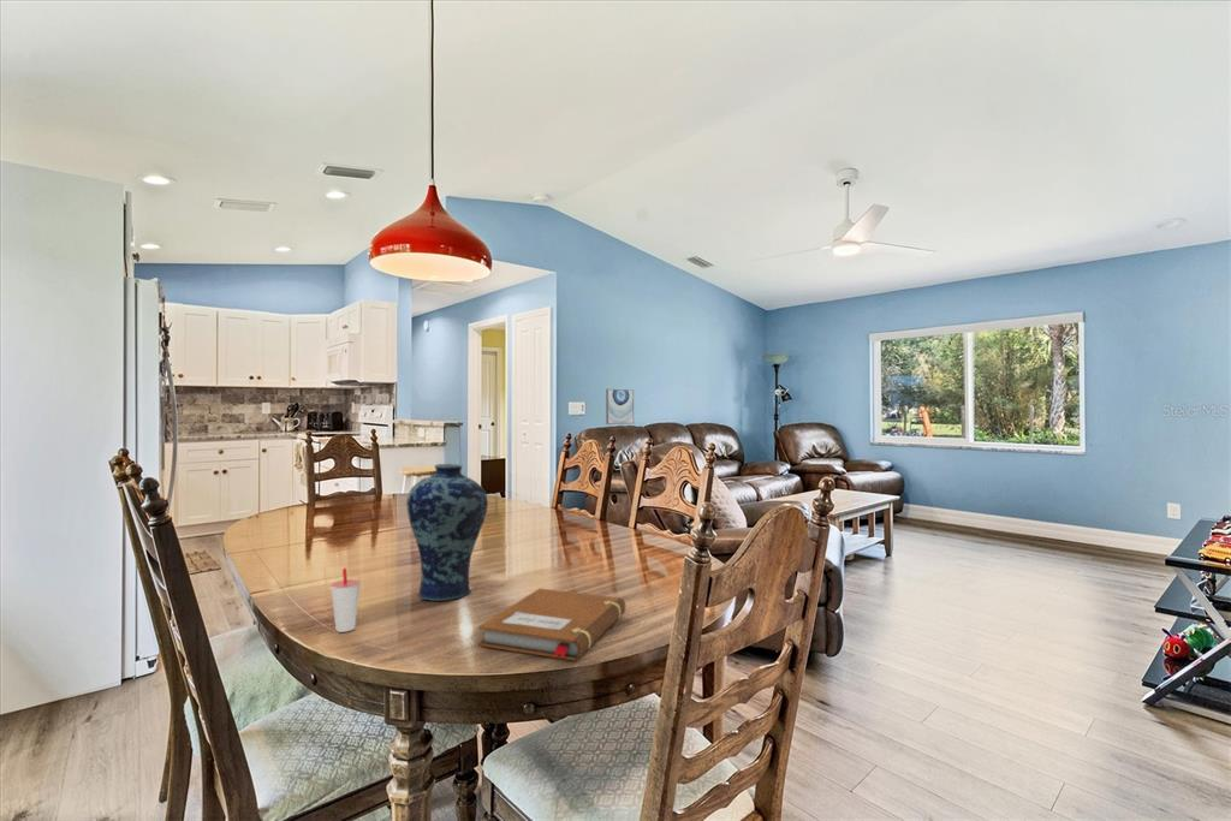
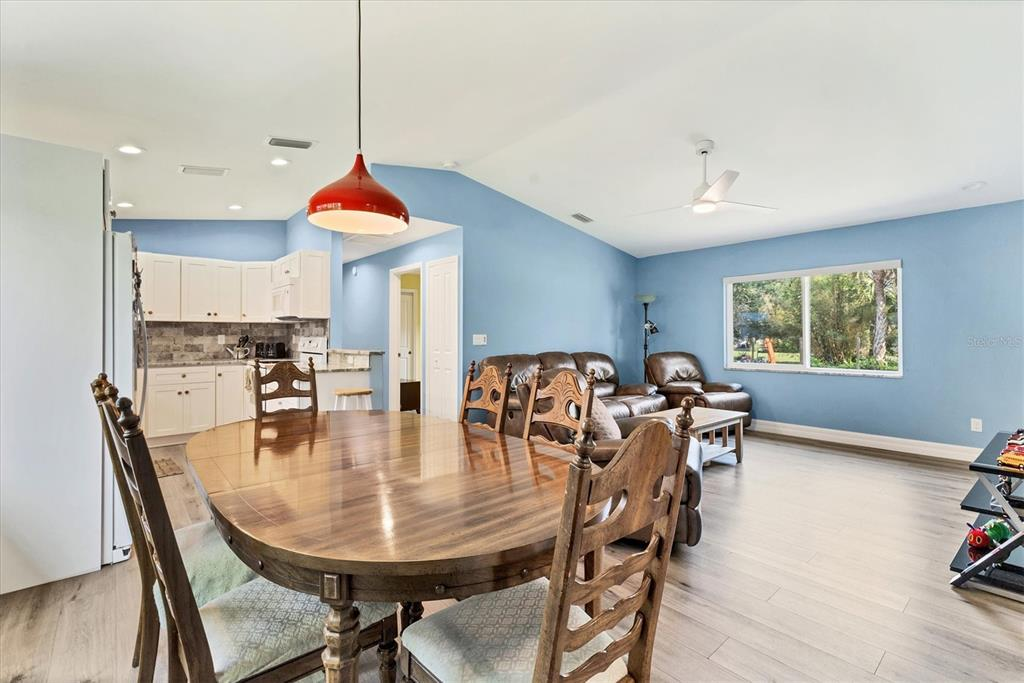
- wall art [605,387,635,426]
- notebook [477,588,626,661]
- cup [329,566,362,633]
- vase [405,463,489,602]
